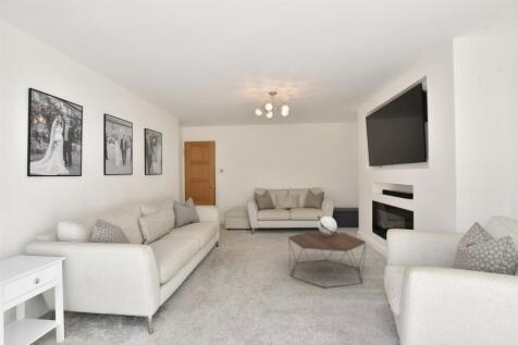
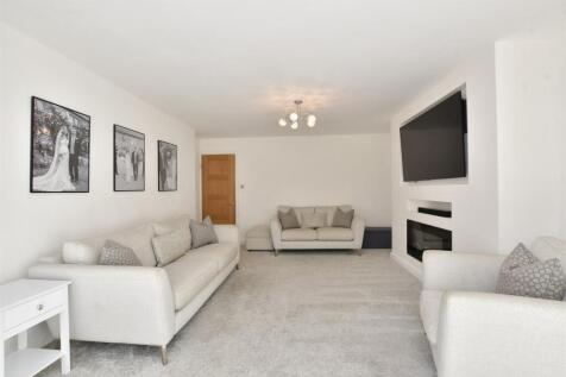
- coffee table [287,230,367,289]
- decorative sphere [317,214,338,235]
